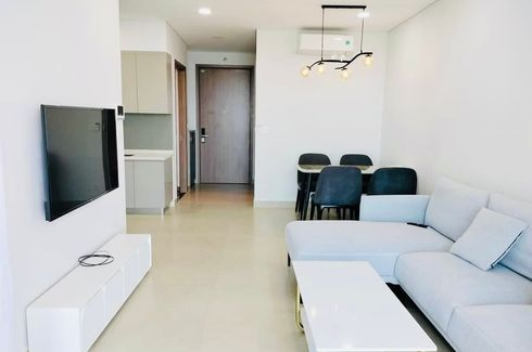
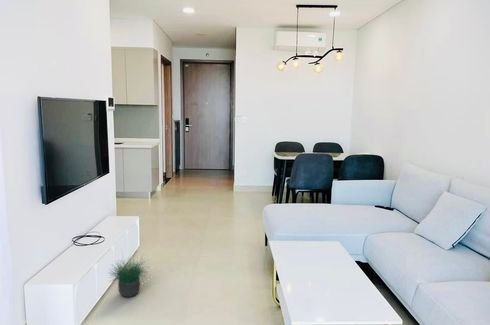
+ potted plant [106,248,151,298]
